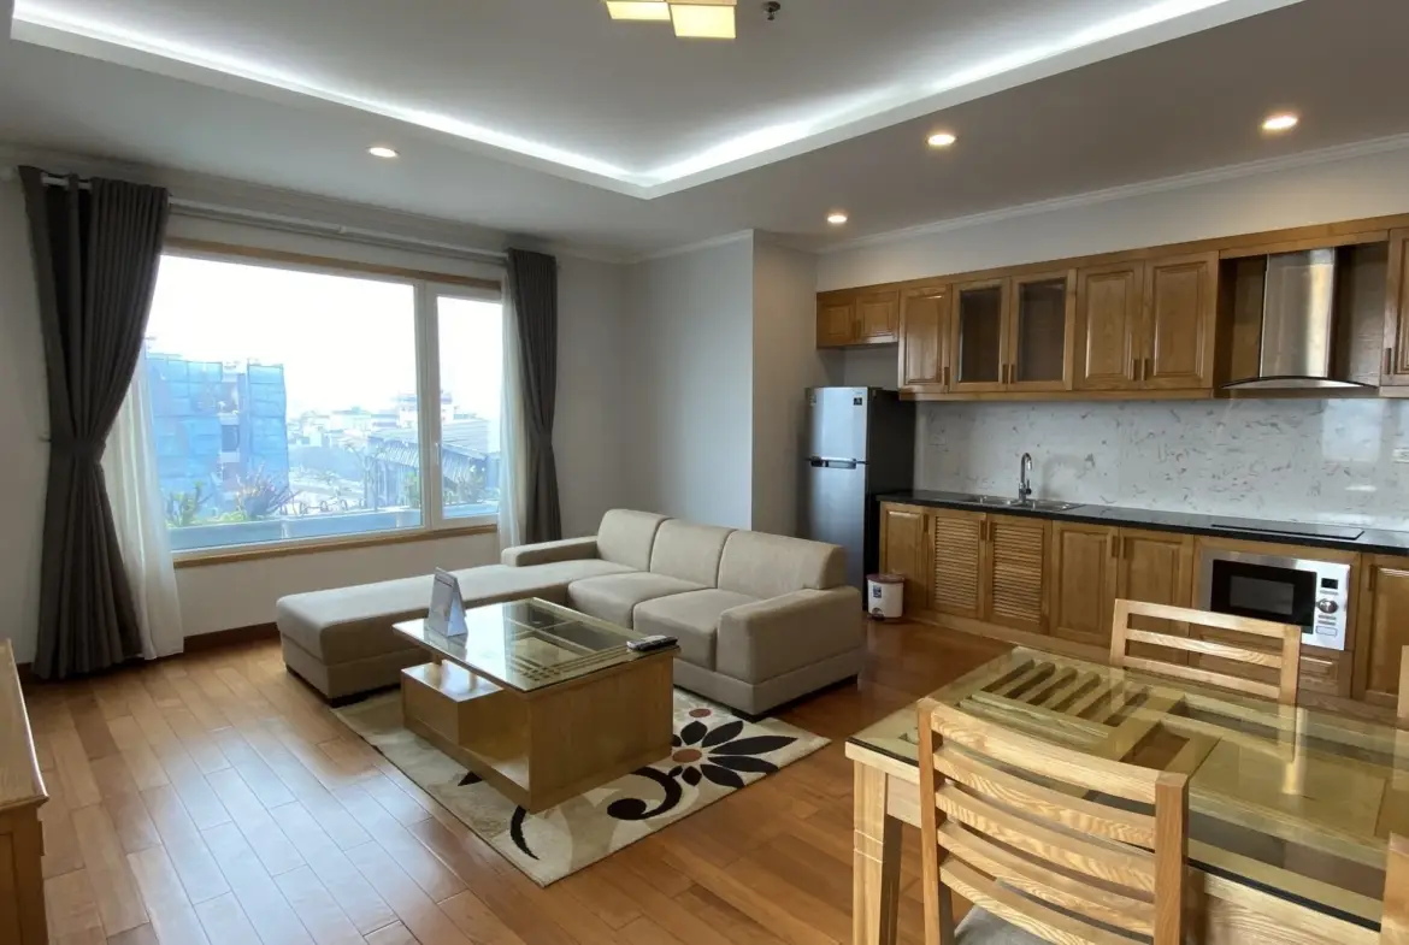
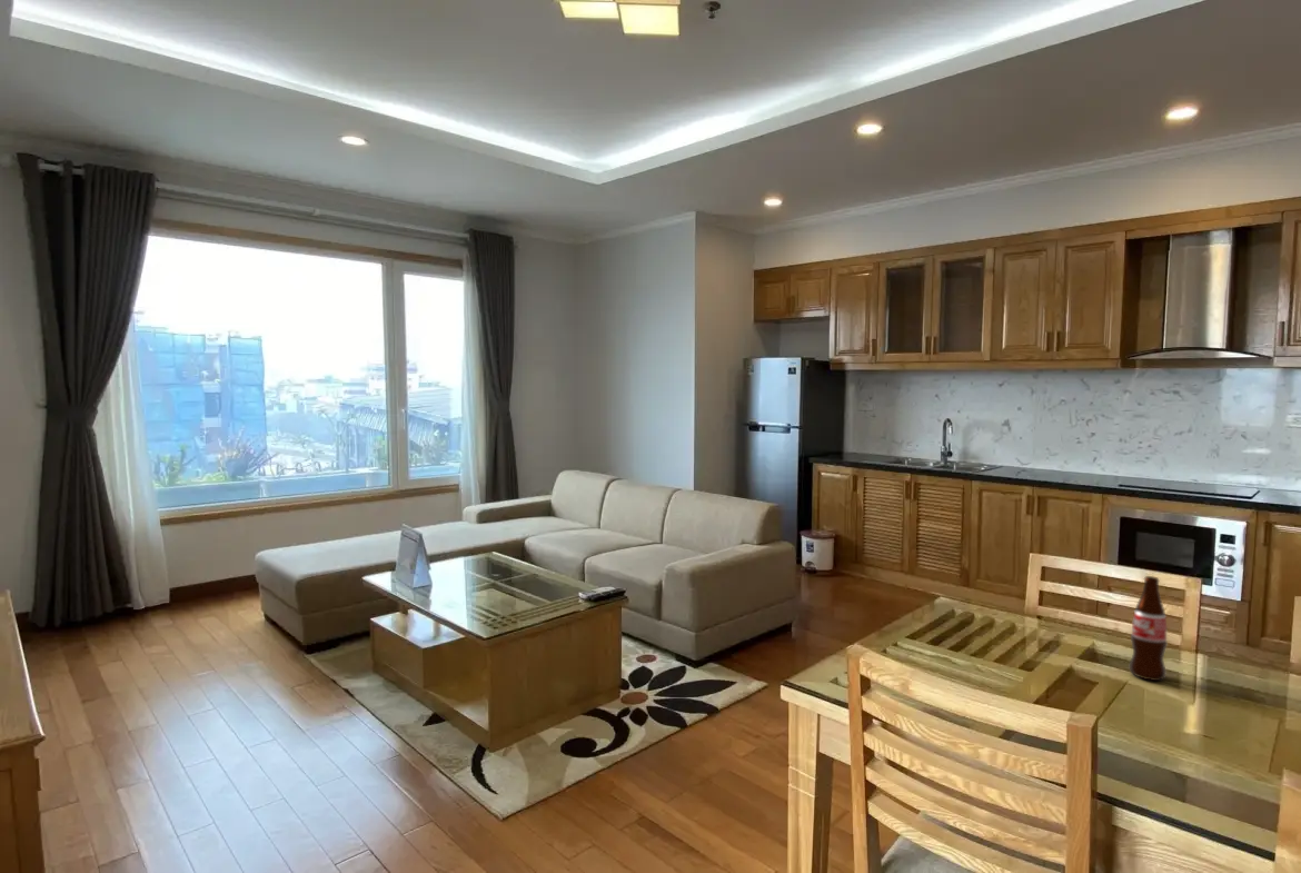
+ bottle [1129,575,1169,682]
